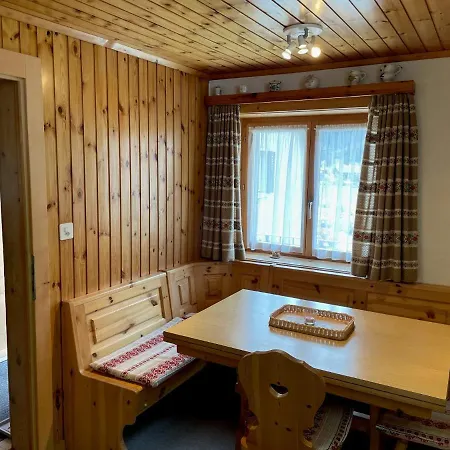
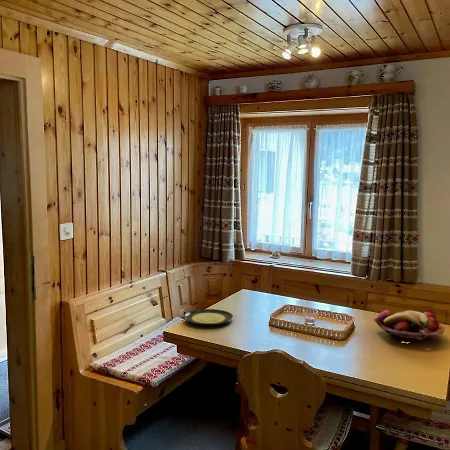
+ fruit basket [373,308,446,342]
+ plate [183,308,234,326]
